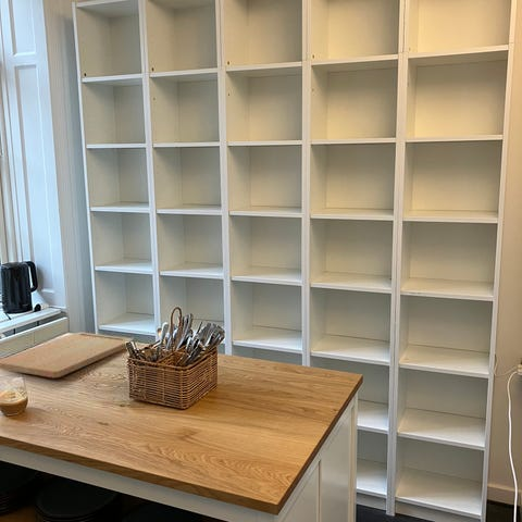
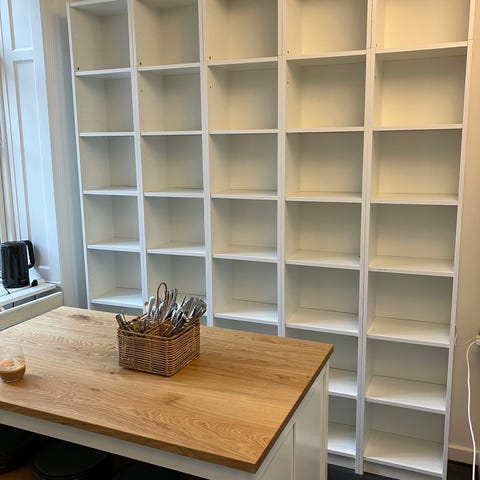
- cutting board [0,332,135,378]
